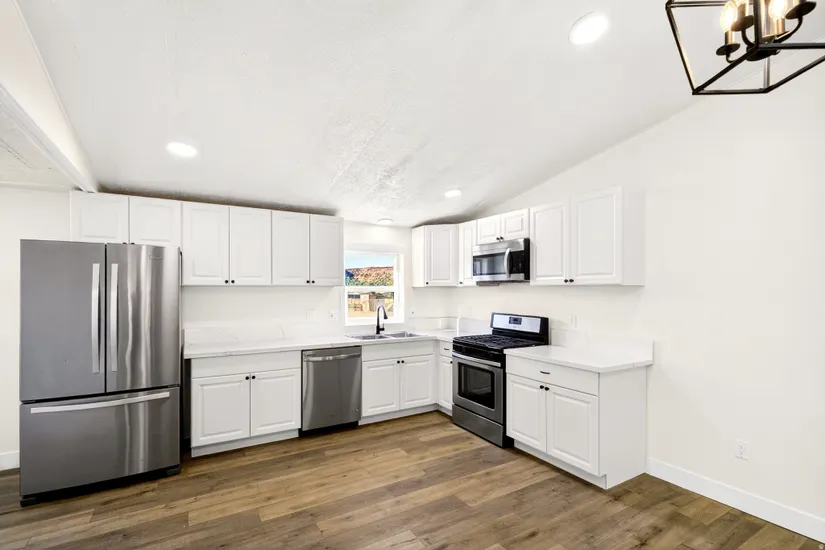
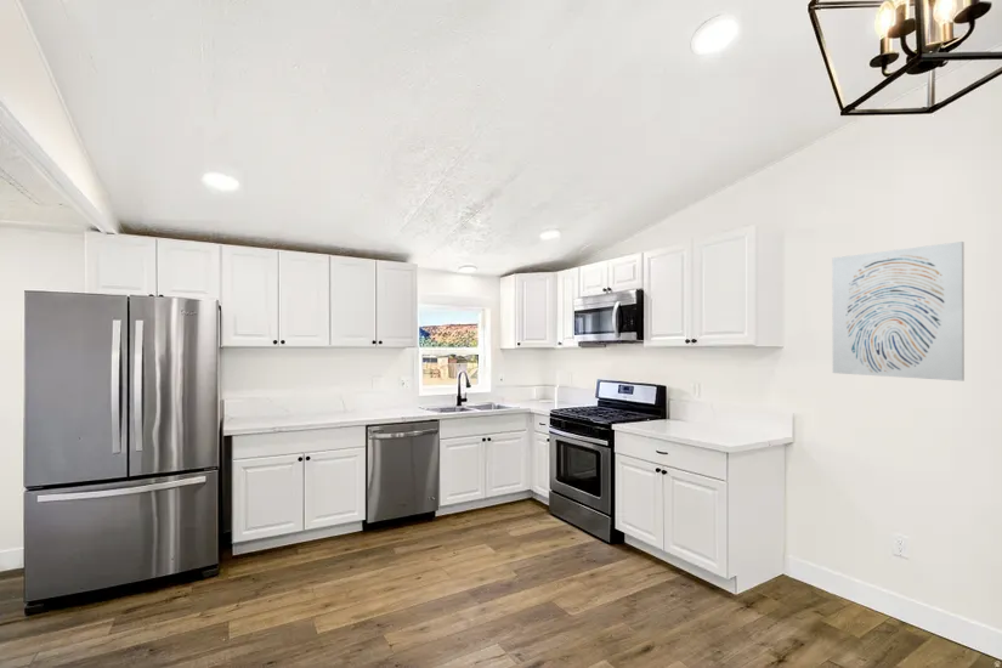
+ wall art [831,240,966,383]
